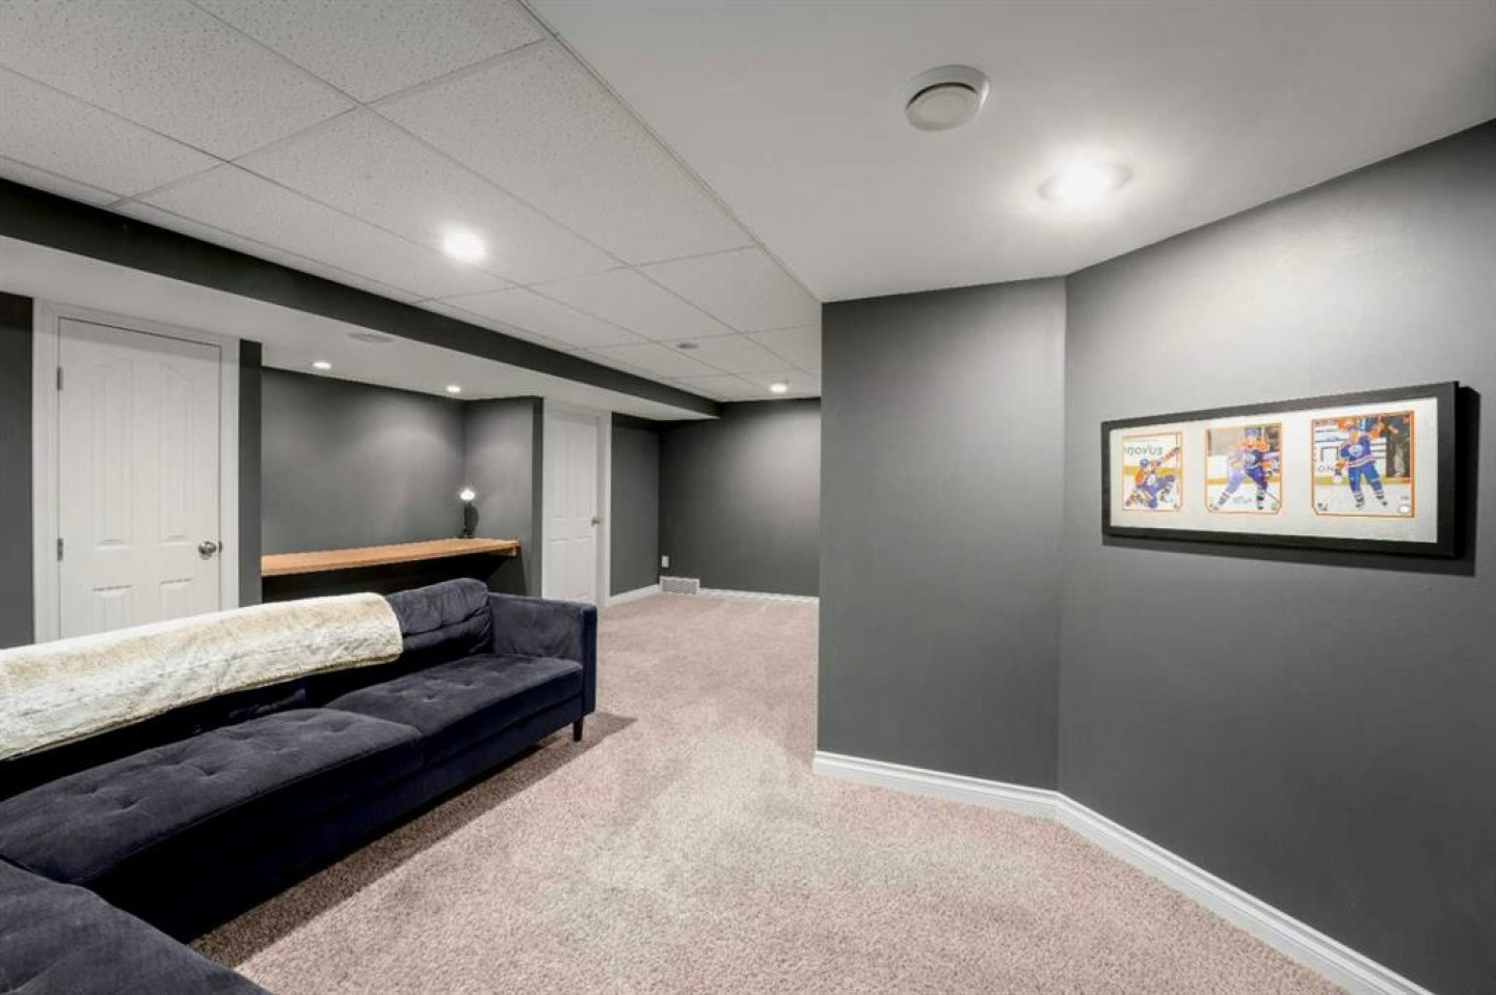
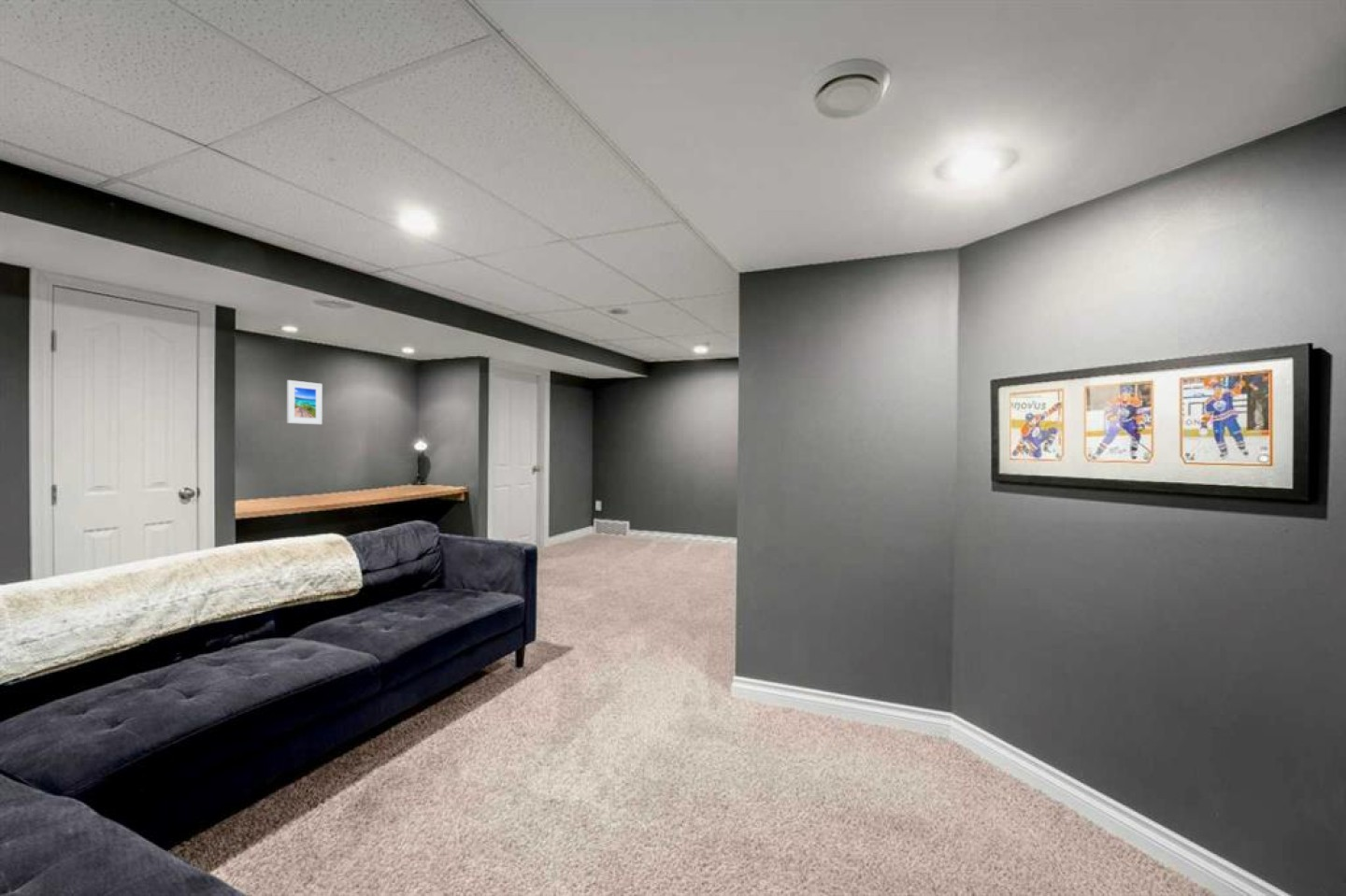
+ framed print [286,379,323,425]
